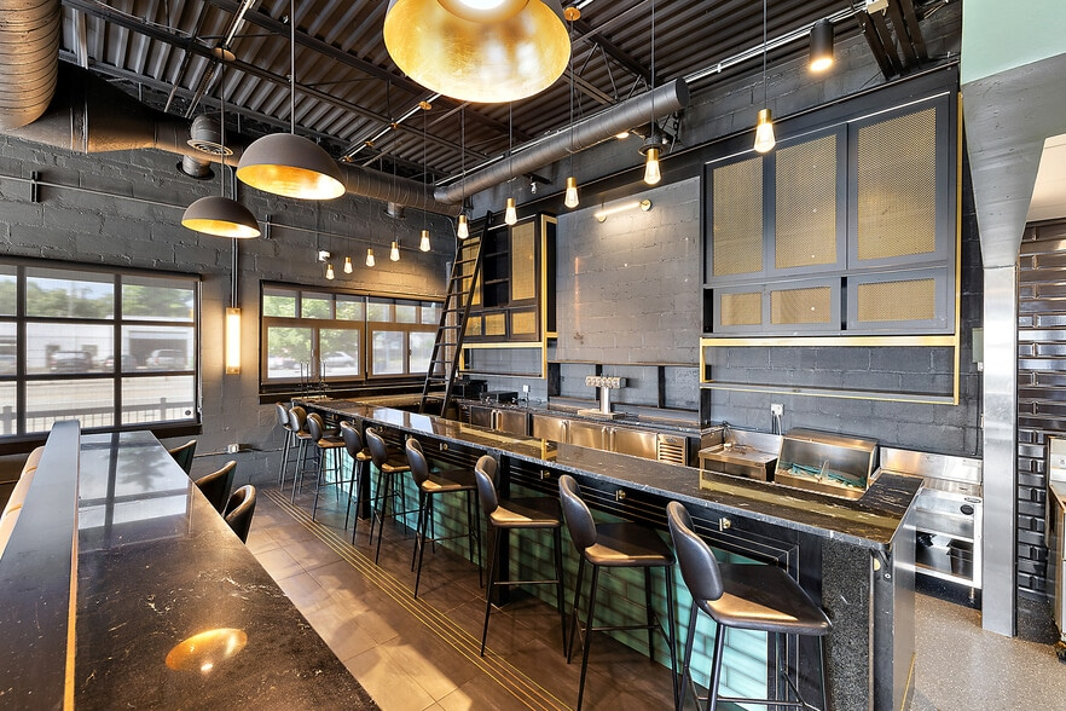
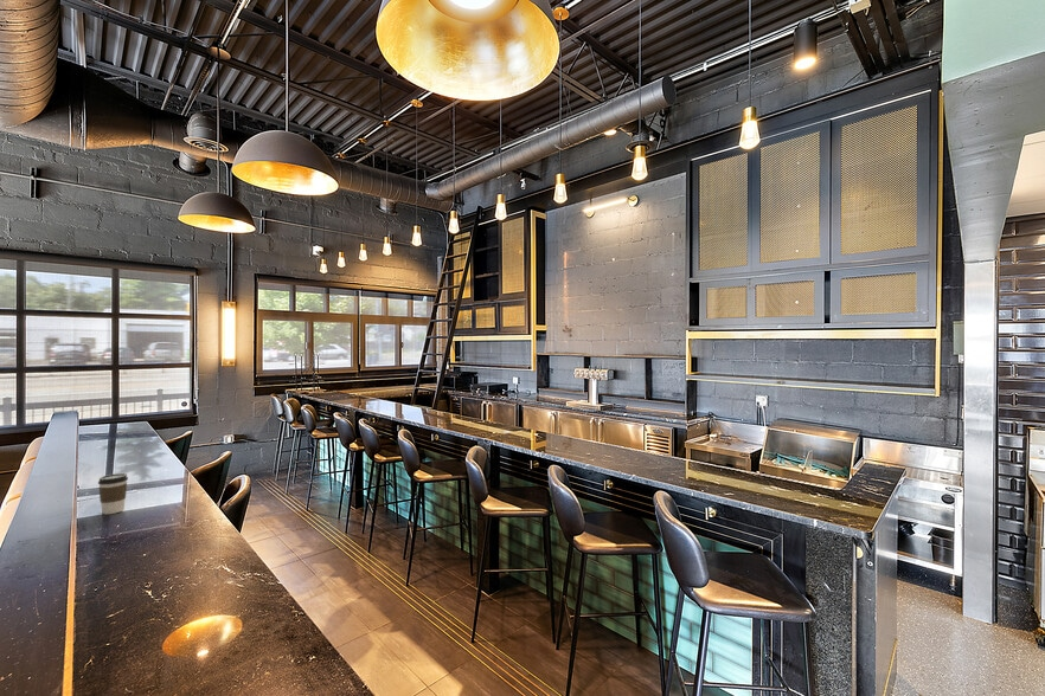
+ coffee cup [97,472,129,515]
